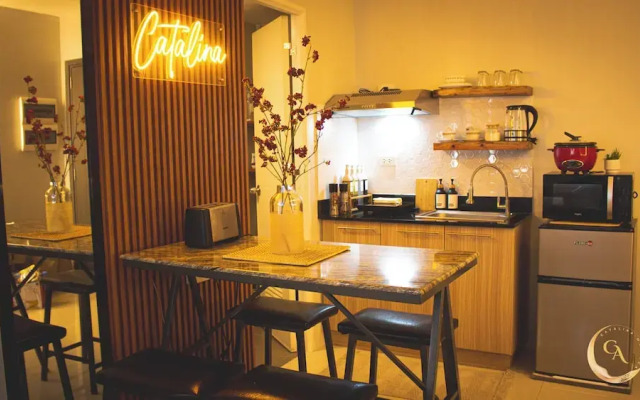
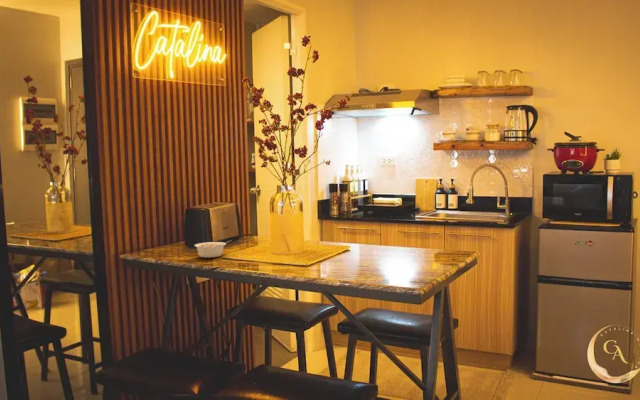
+ legume [193,239,233,259]
